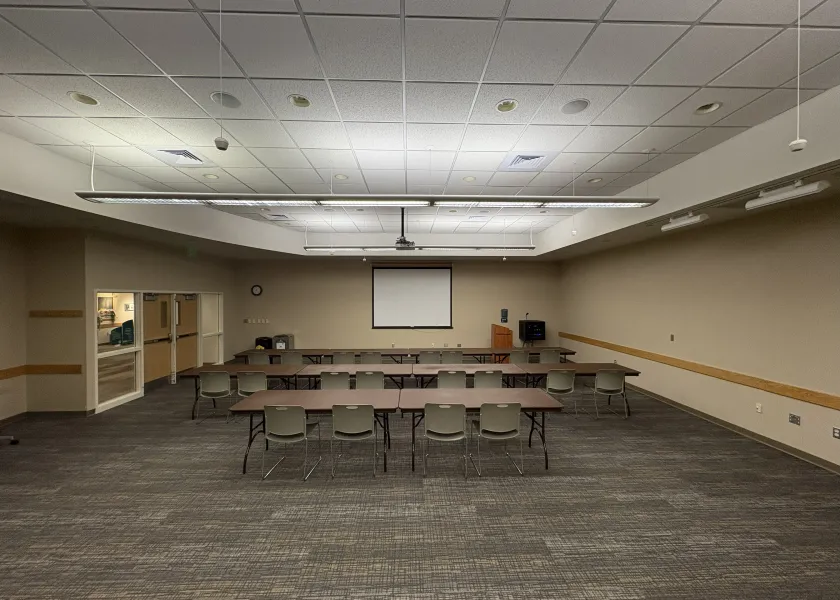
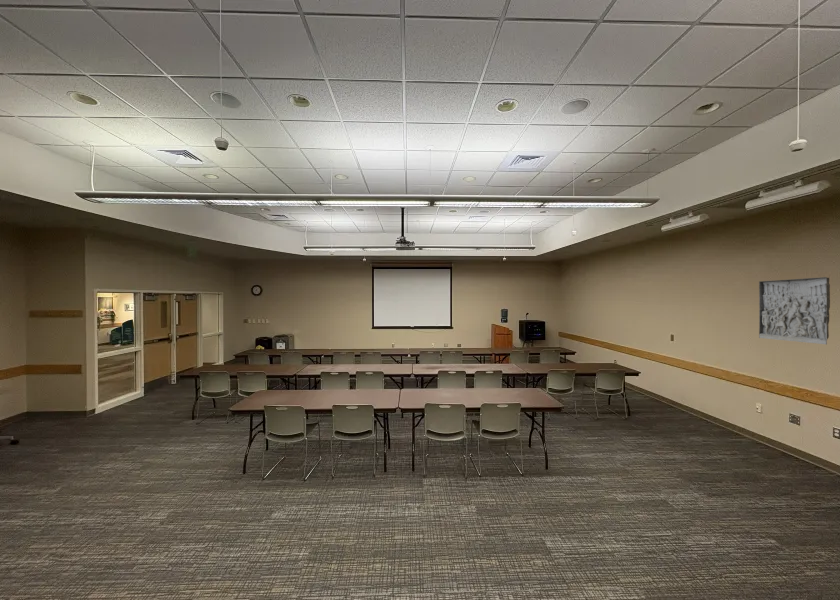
+ wall panel [758,276,831,346]
